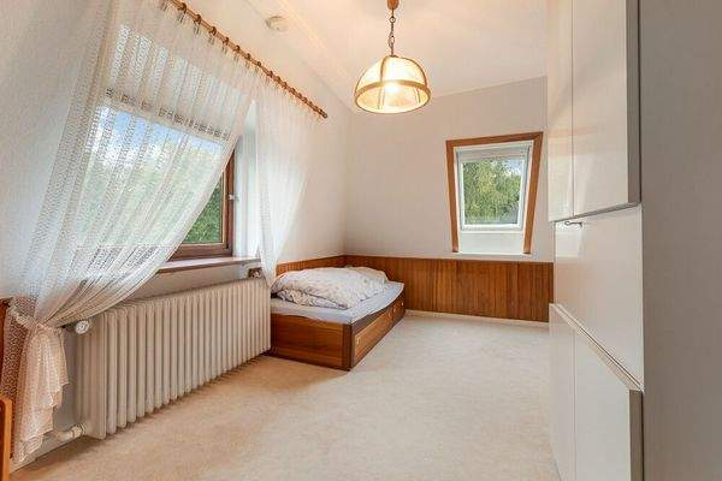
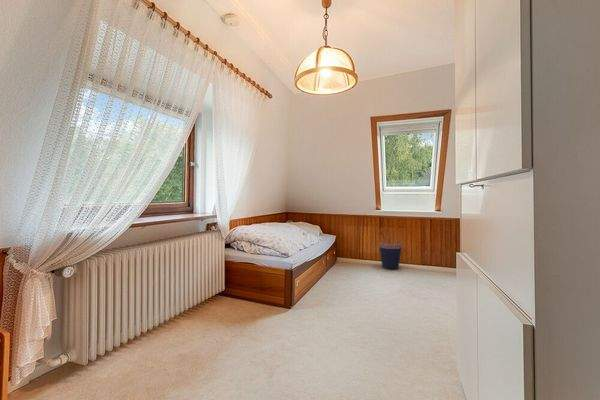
+ coffee cup [378,241,403,271]
